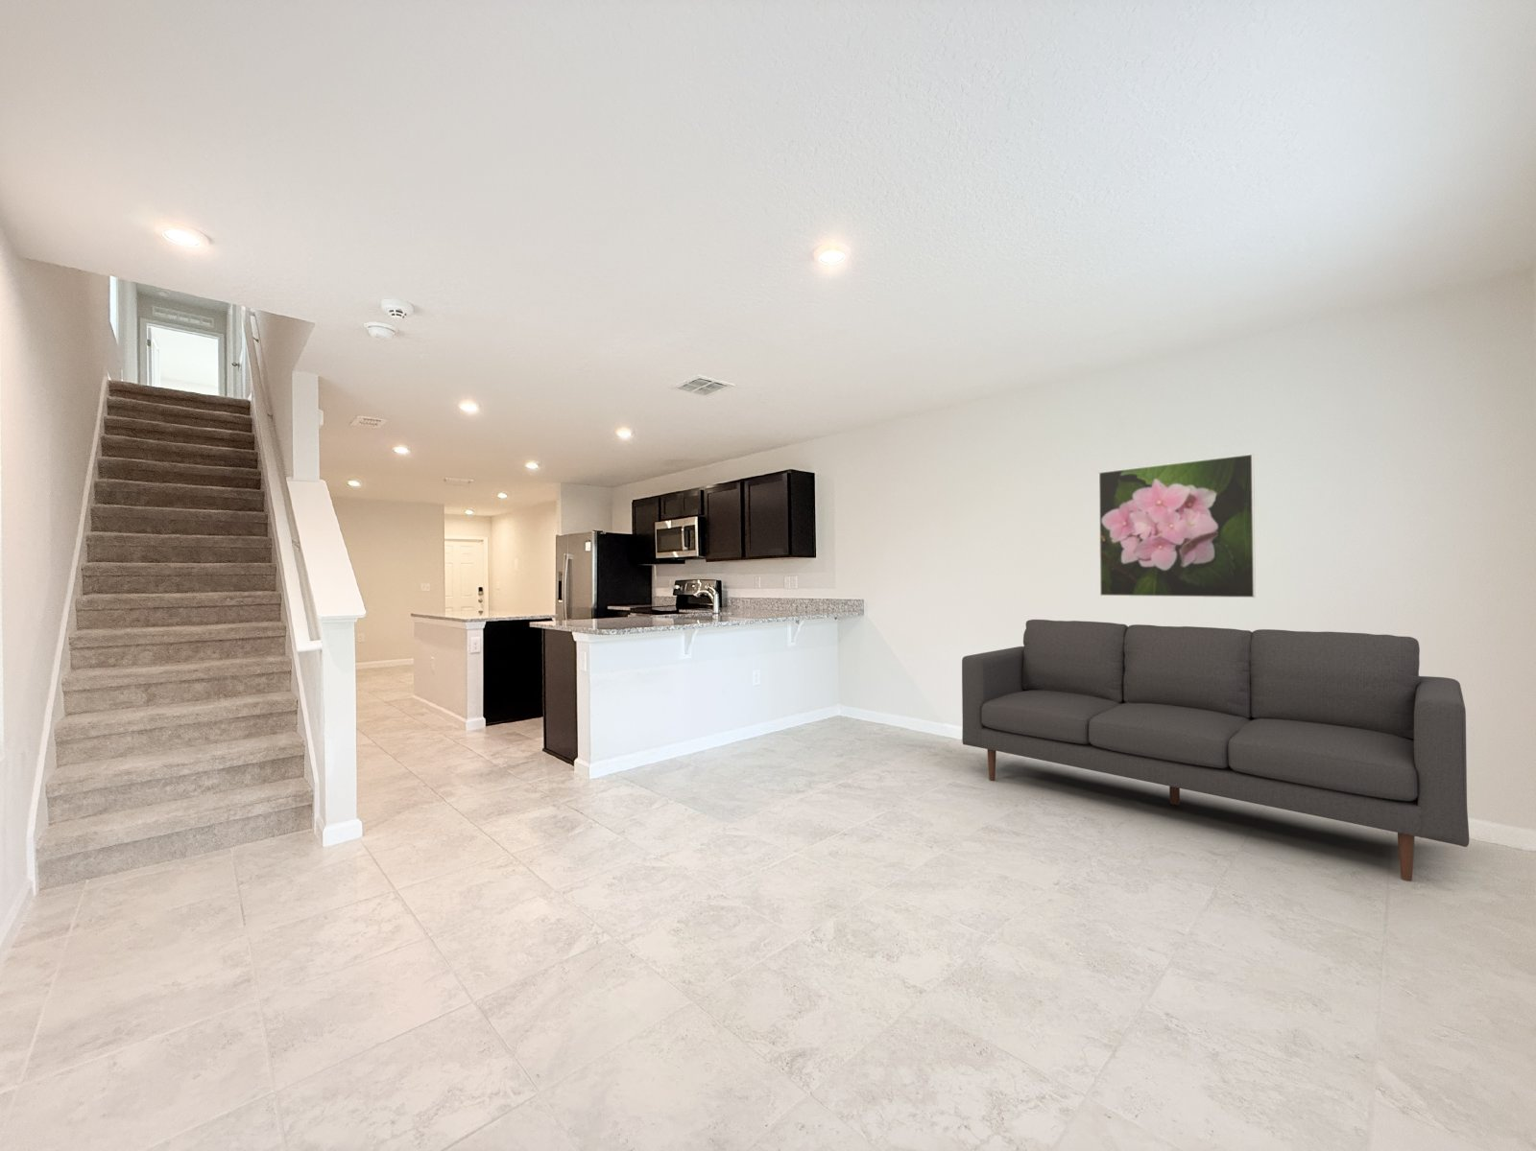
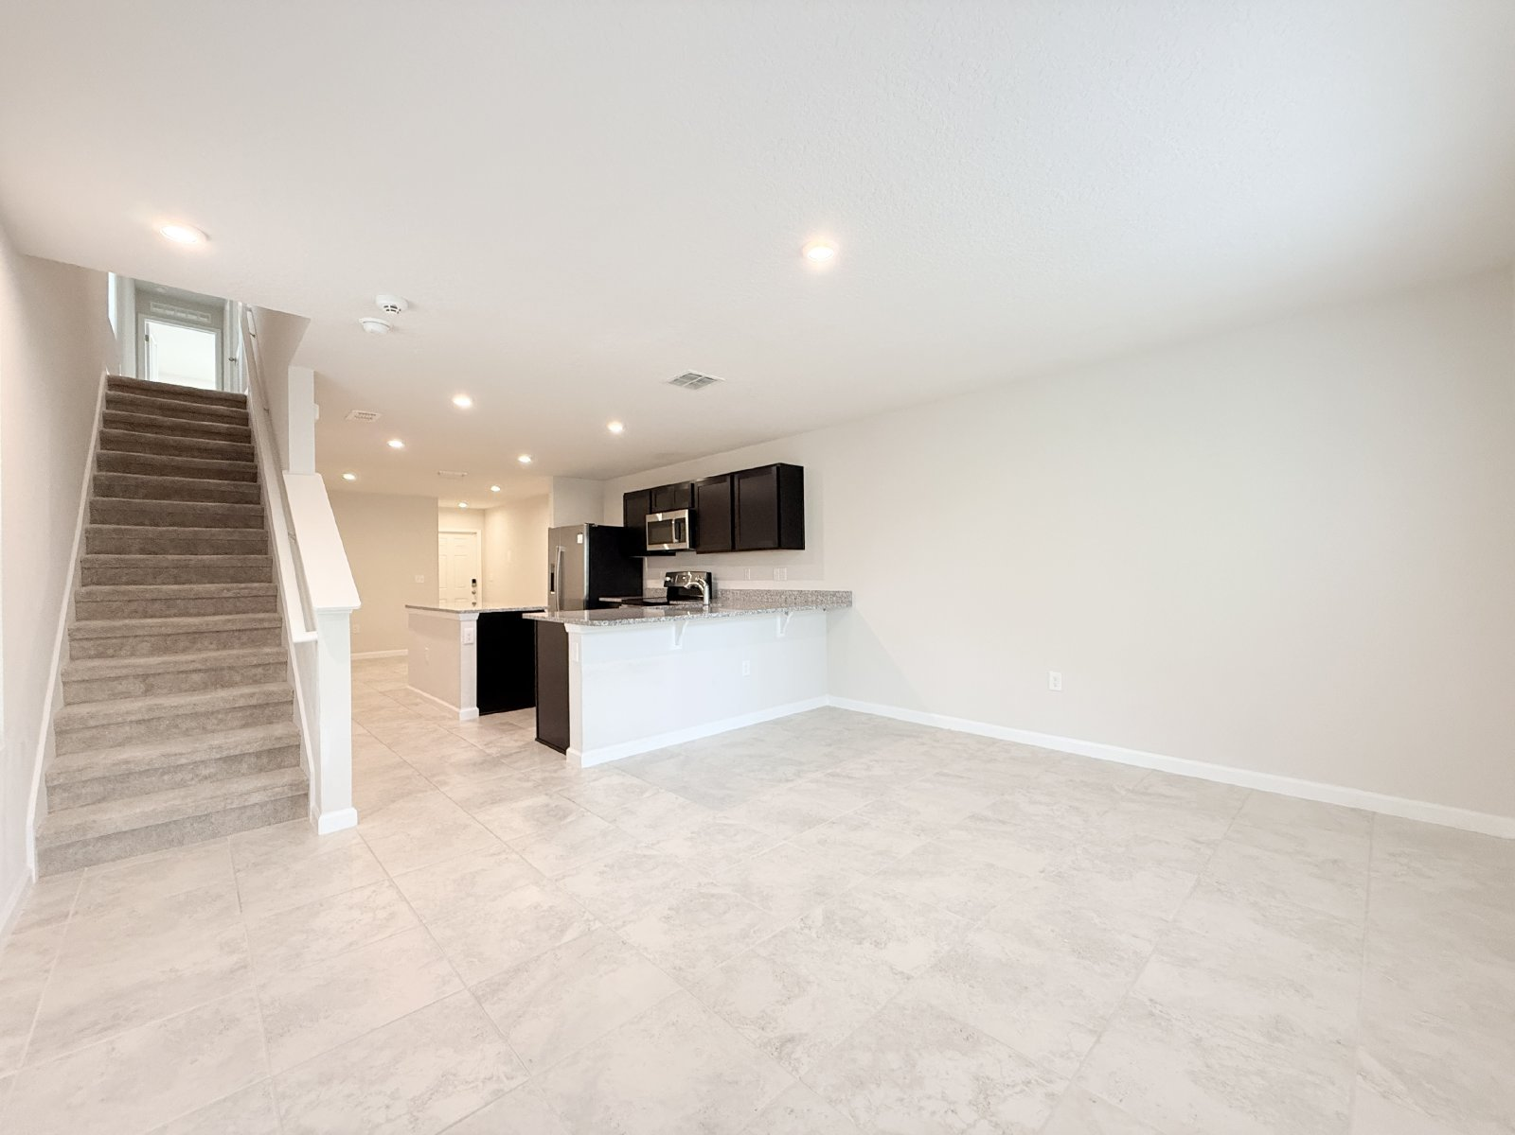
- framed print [1098,452,1257,598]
- sofa [962,619,1469,881]
